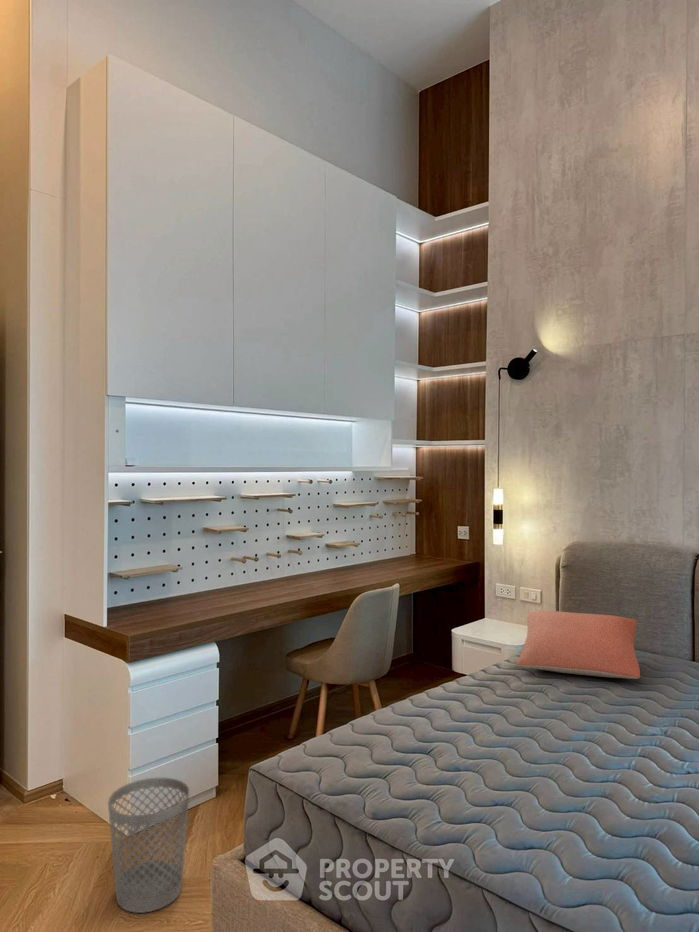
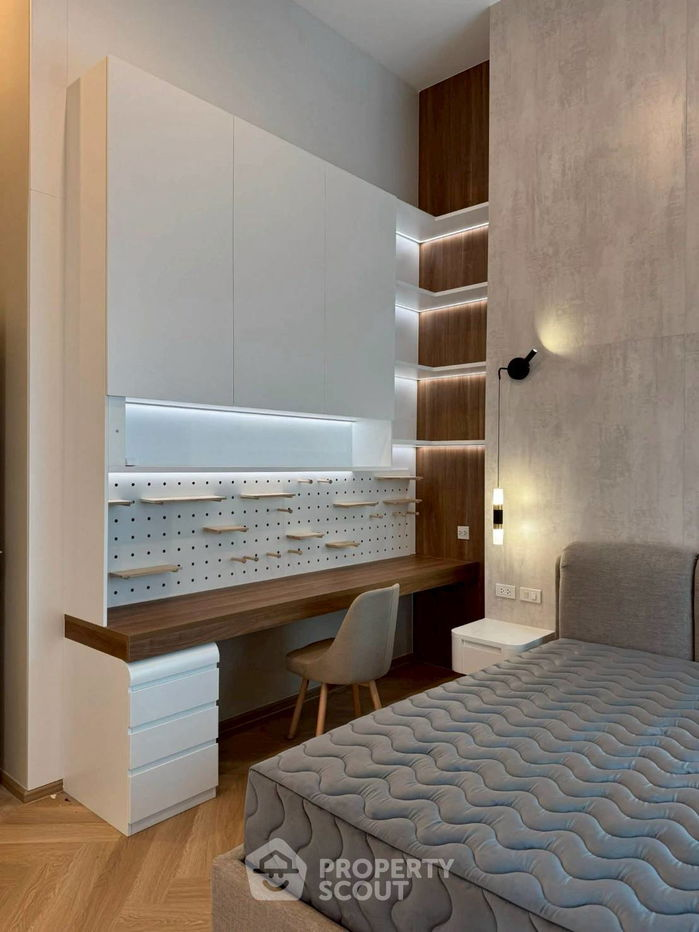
- pillow [515,610,641,680]
- wastebasket [107,777,190,914]
